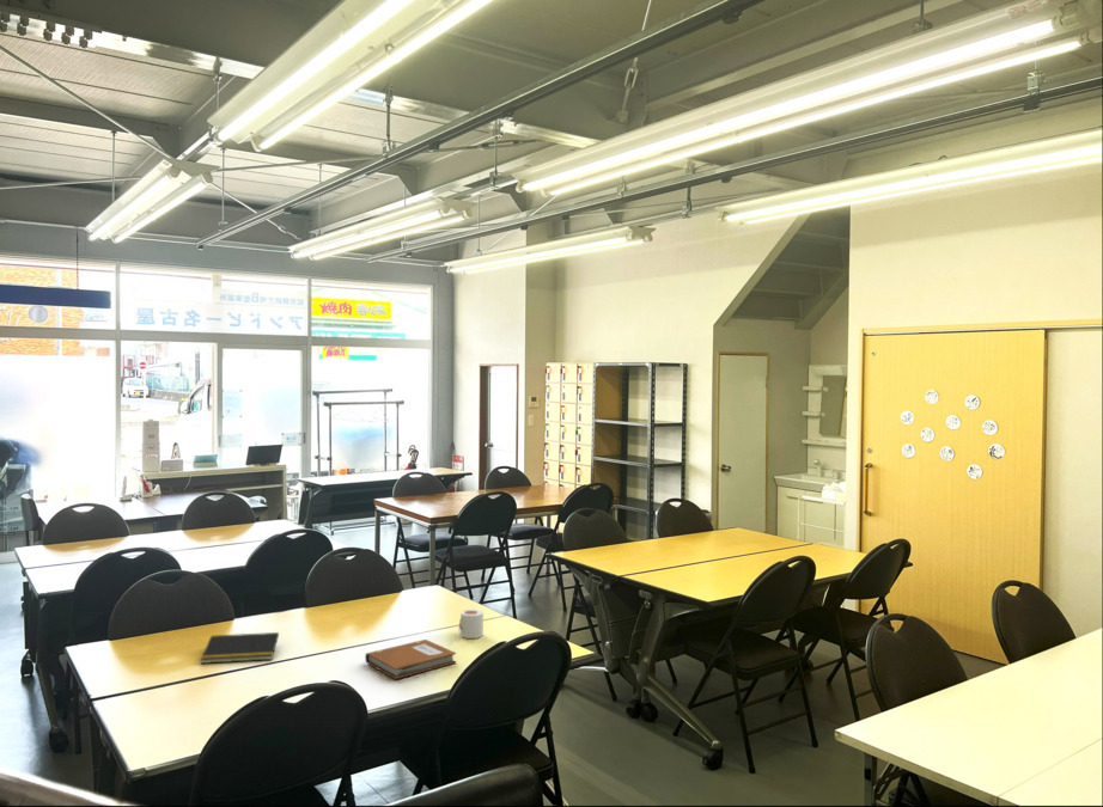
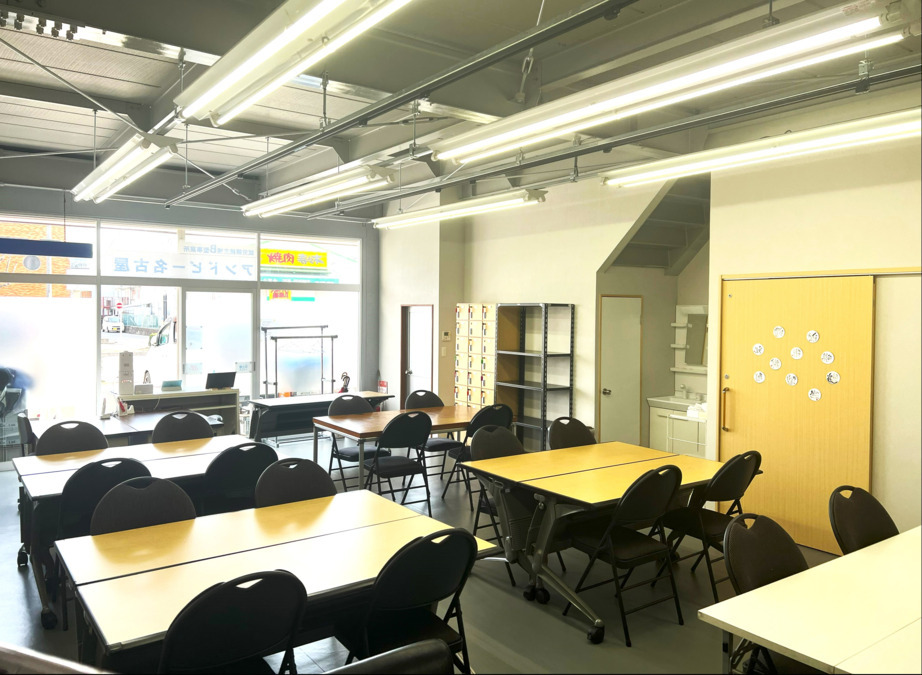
- mug [457,609,485,640]
- notebook [364,638,457,680]
- notepad [200,631,280,665]
